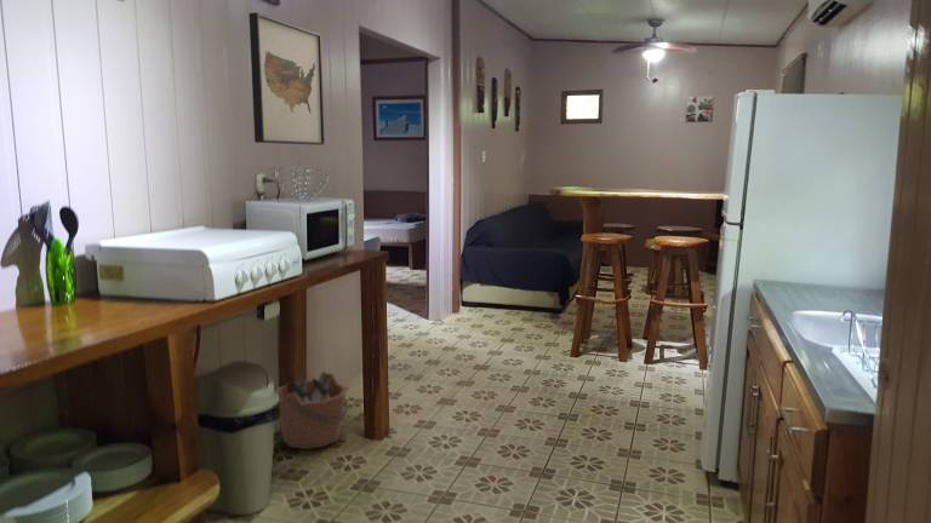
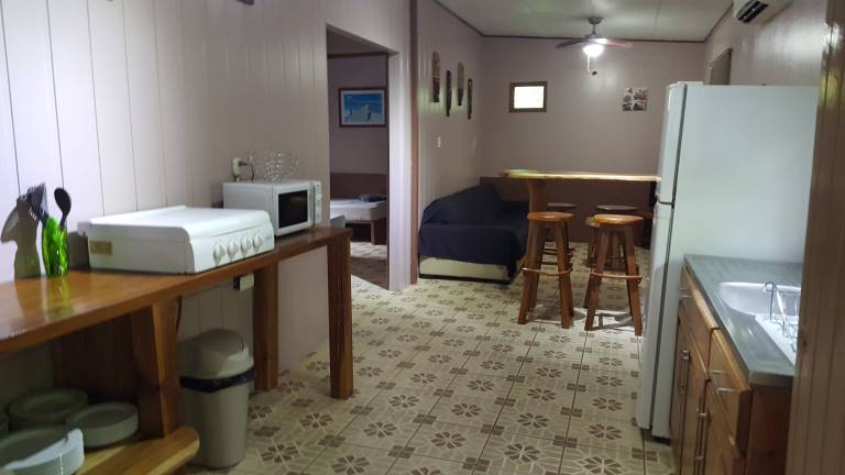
- wall art [247,11,326,146]
- bucket [275,370,349,450]
